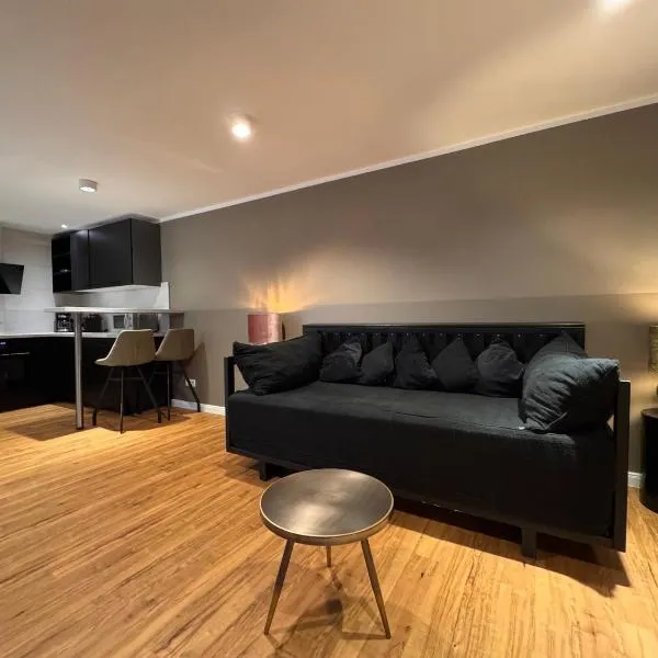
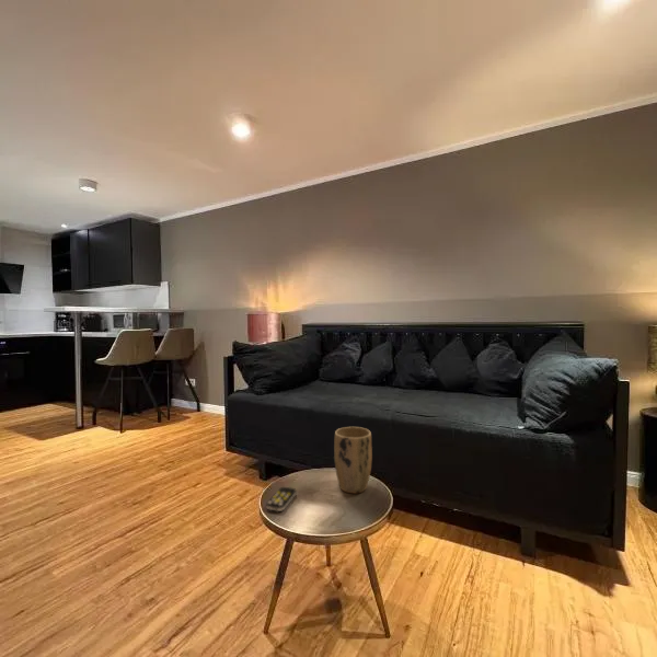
+ plant pot [333,426,373,494]
+ remote control [265,486,298,512]
